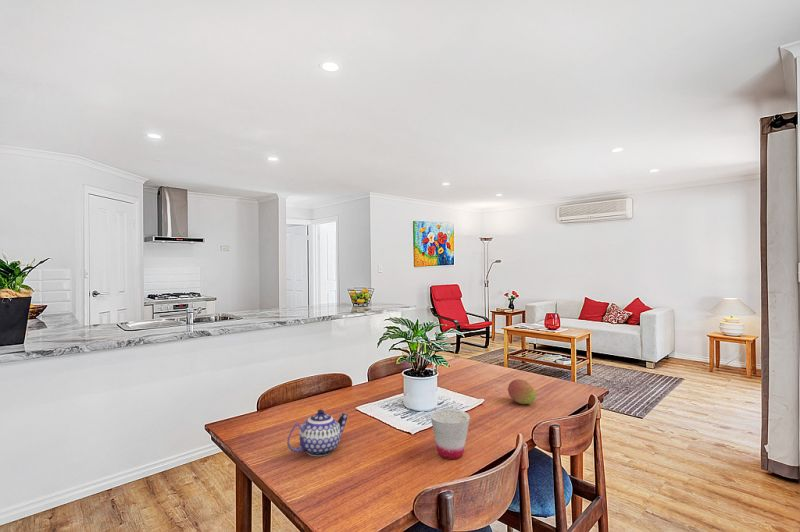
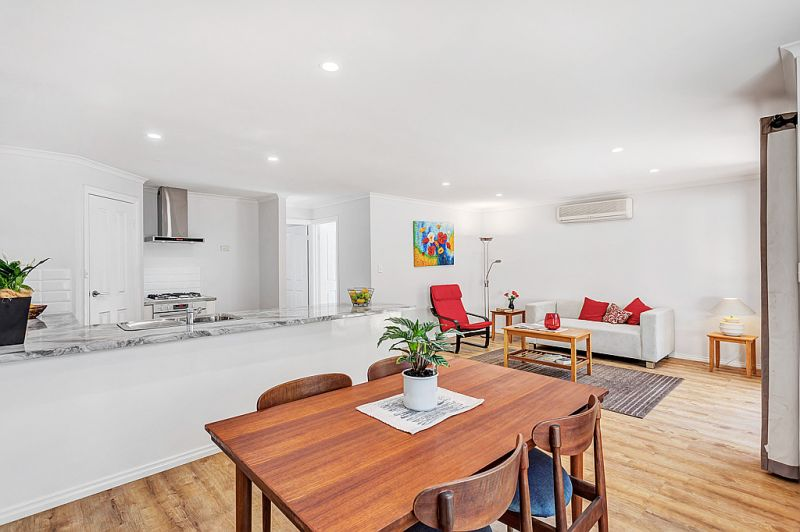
- cup [429,408,471,460]
- teapot [286,408,349,457]
- fruit [507,378,537,405]
